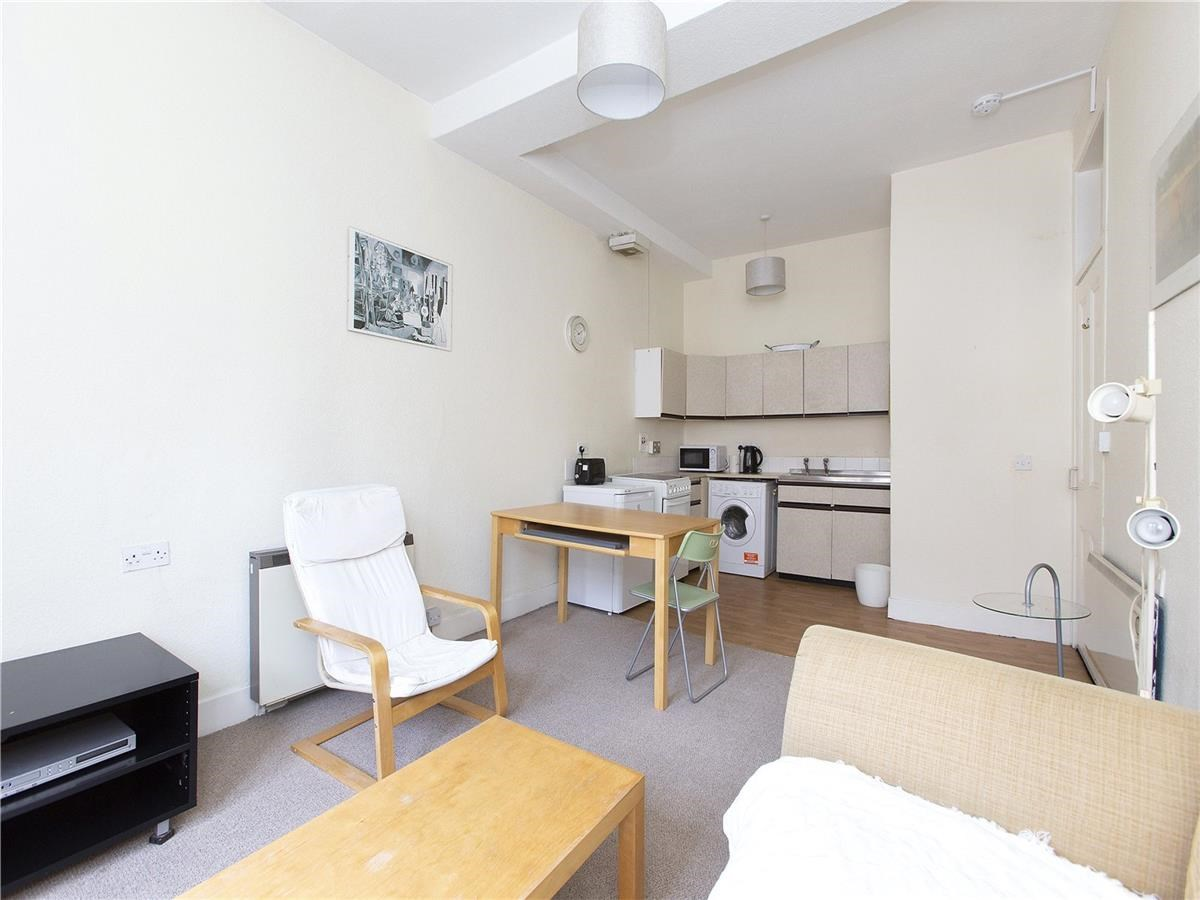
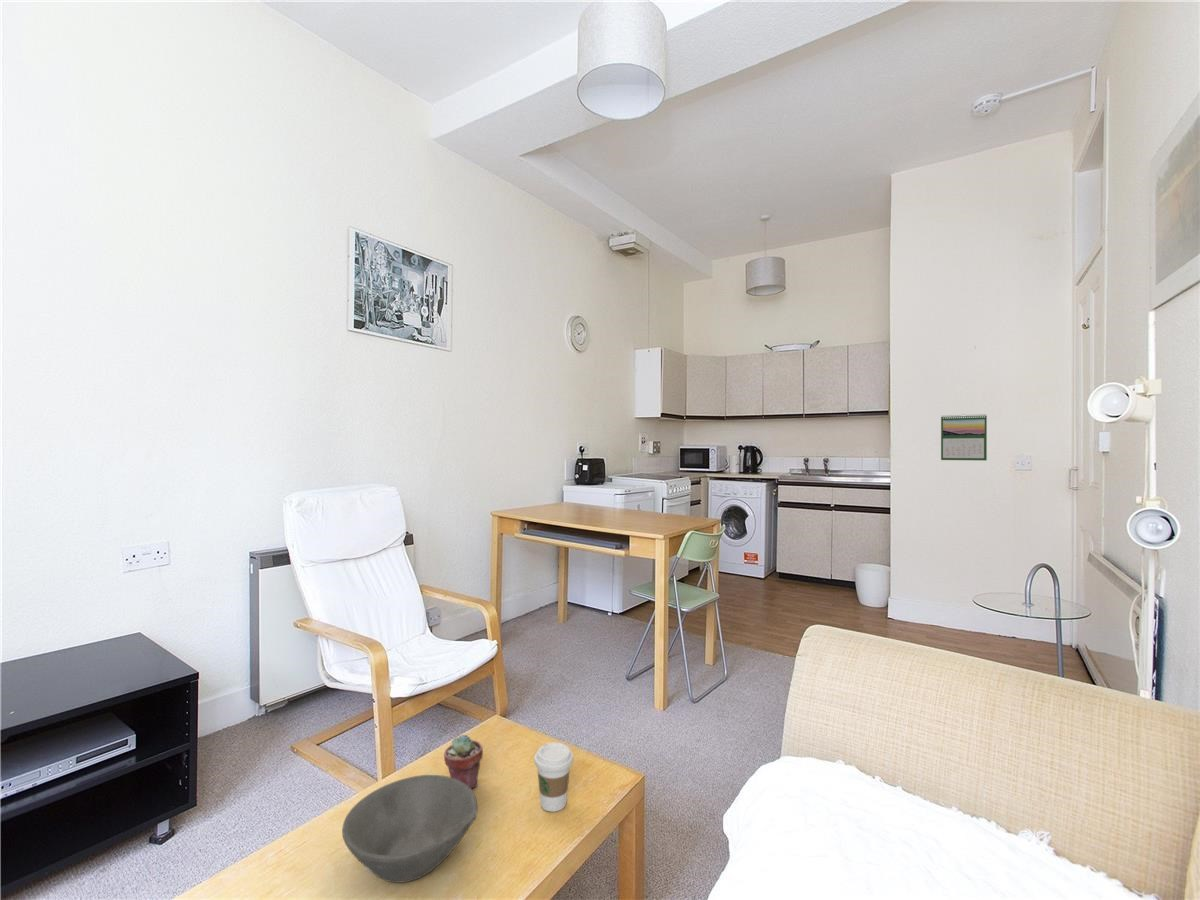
+ potted succulent [443,734,484,790]
+ bowl [341,774,479,884]
+ coffee cup [533,741,574,813]
+ calendar [940,413,988,461]
